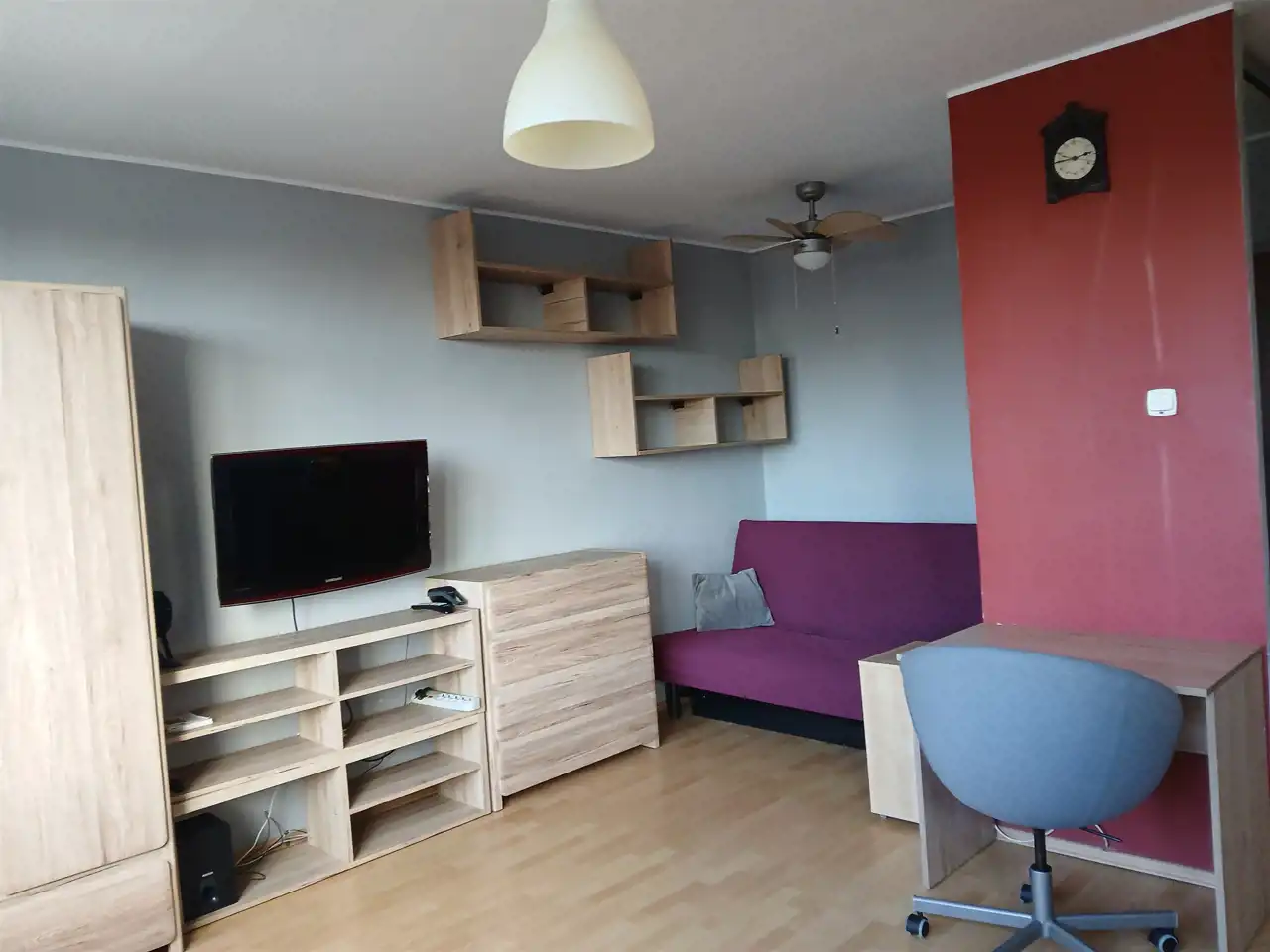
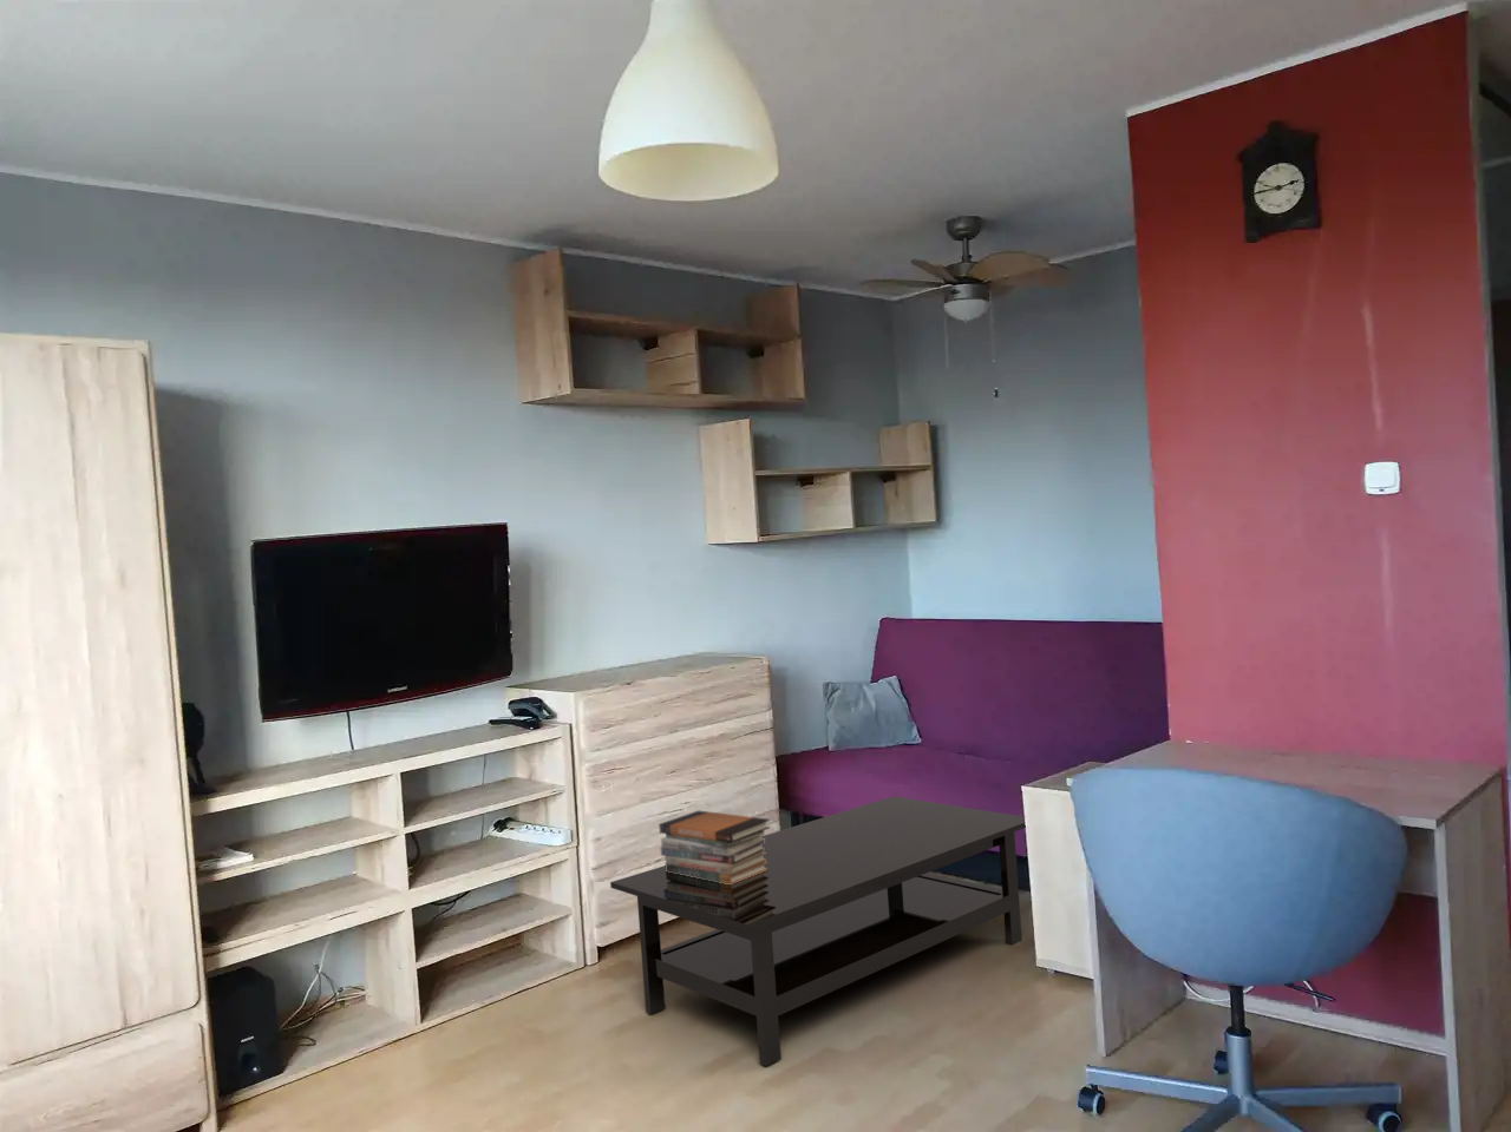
+ coffee table [609,794,1027,1067]
+ book stack [658,809,771,885]
